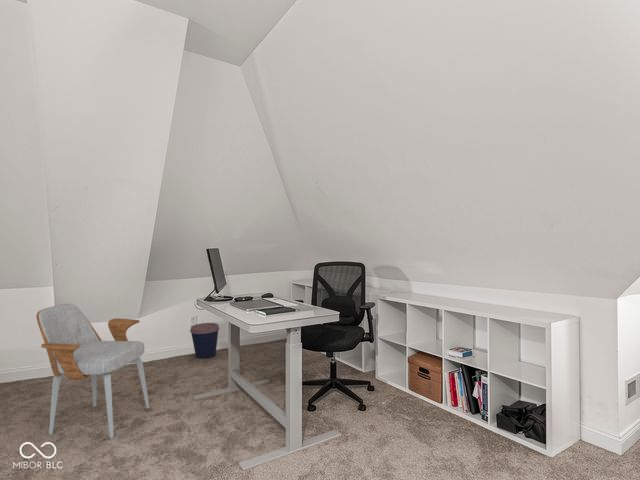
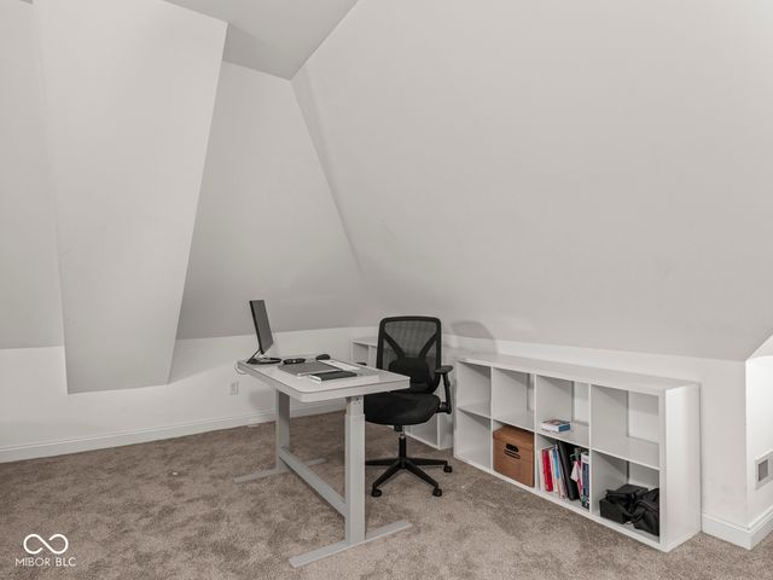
- armchair [35,303,150,439]
- coffee cup [189,322,220,360]
